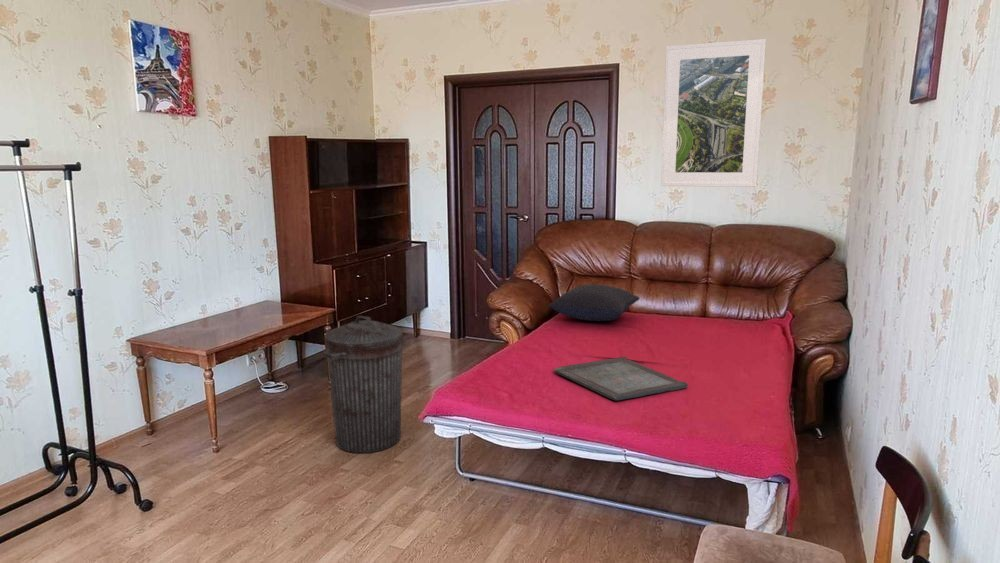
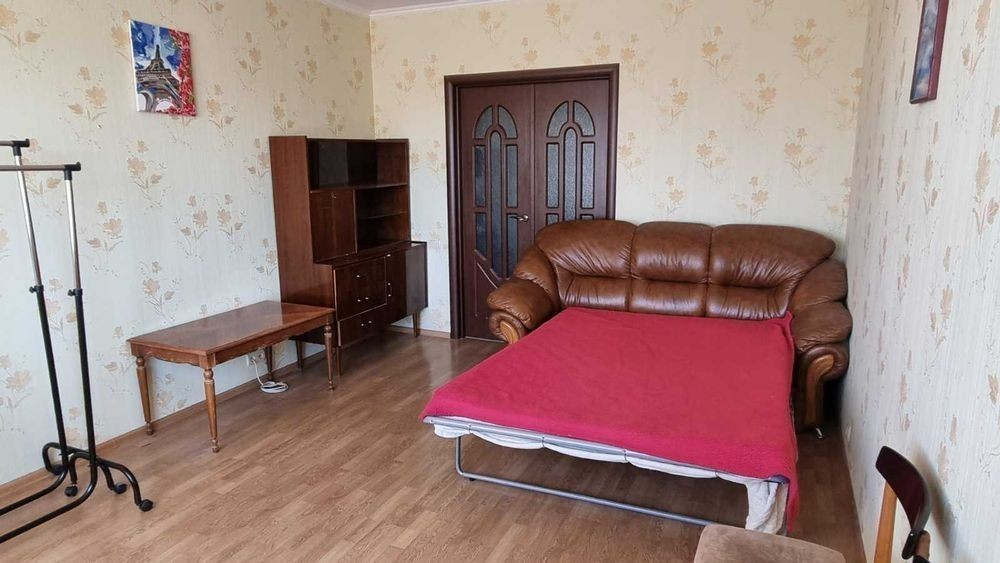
- trash can [323,315,404,454]
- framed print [660,38,767,188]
- pillow [547,283,641,322]
- serving tray [553,356,689,401]
